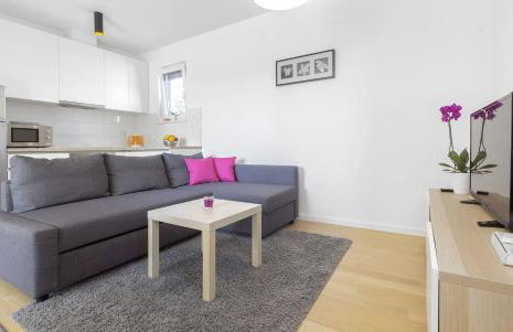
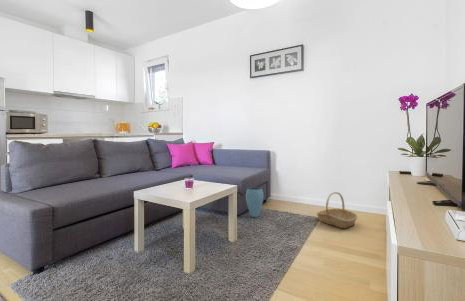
+ vase [245,186,265,218]
+ basket [315,191,359,229]
